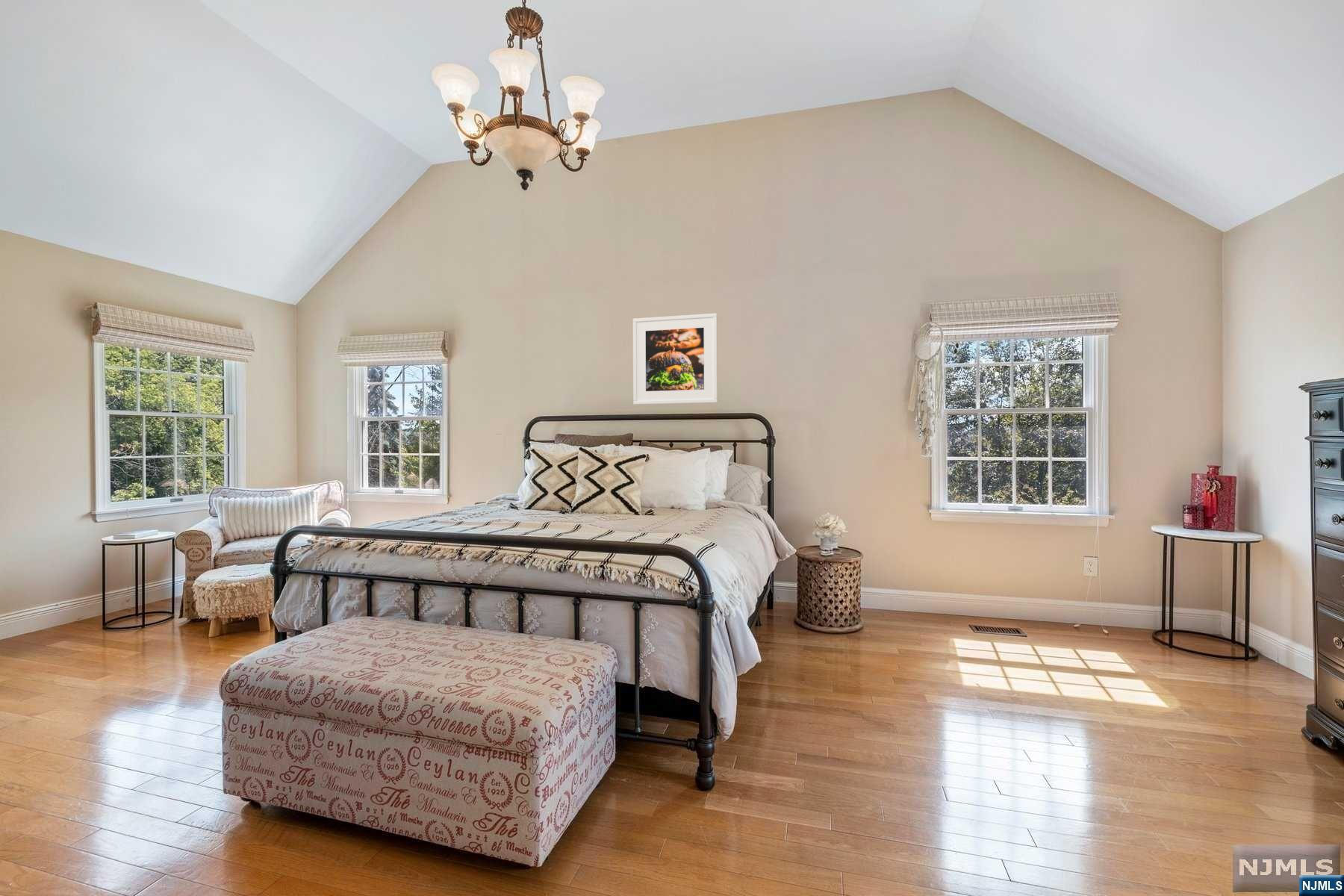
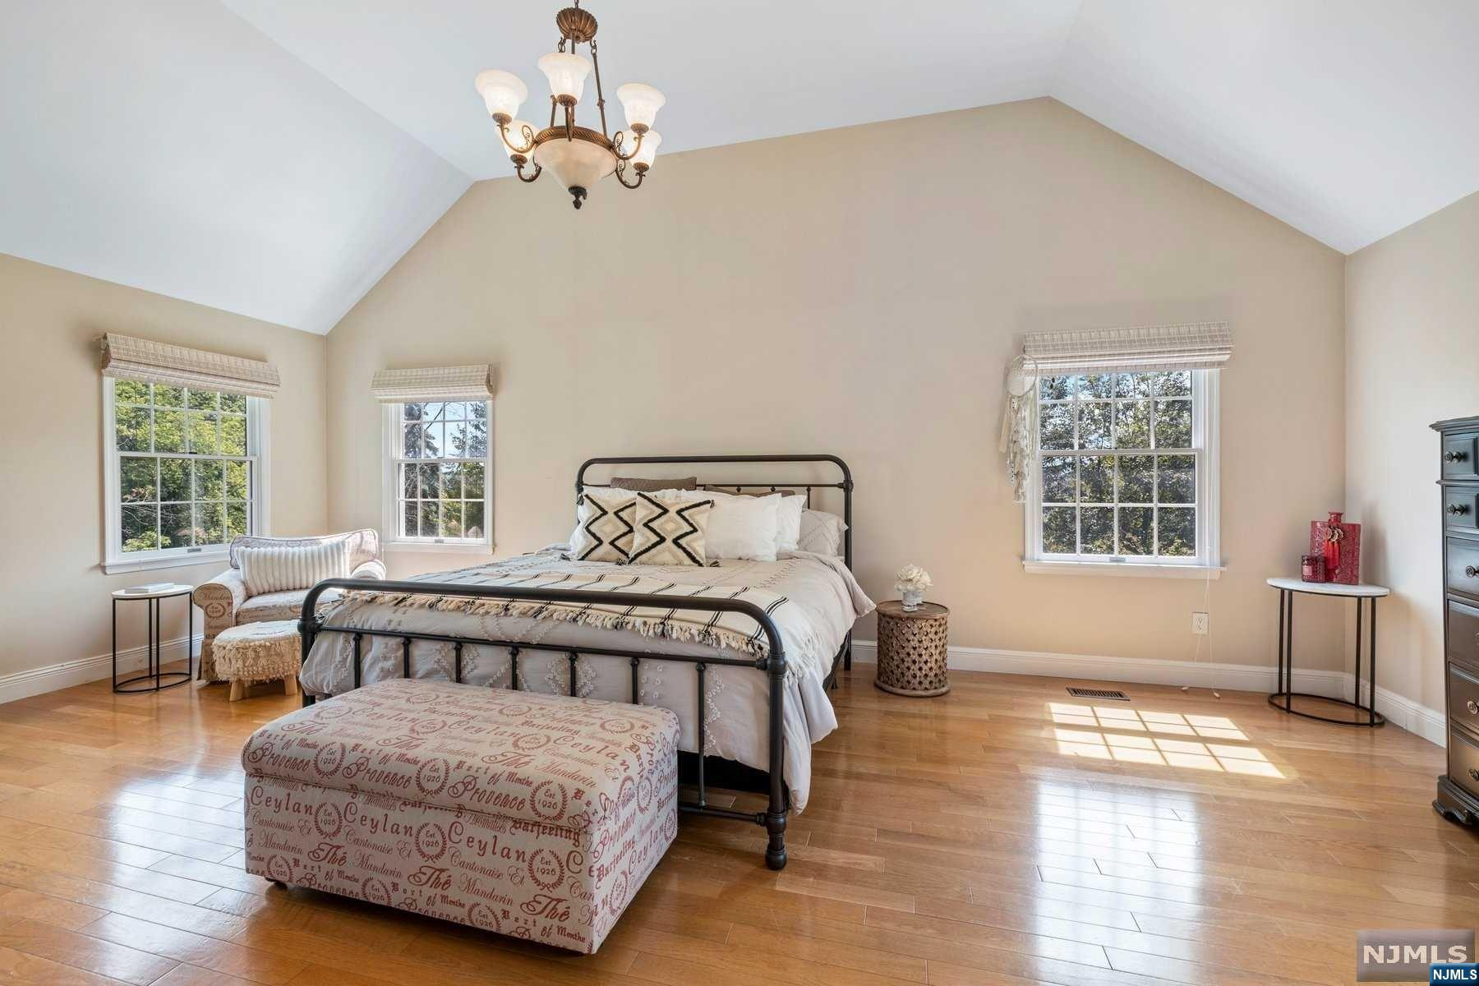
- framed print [632,313,718,405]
